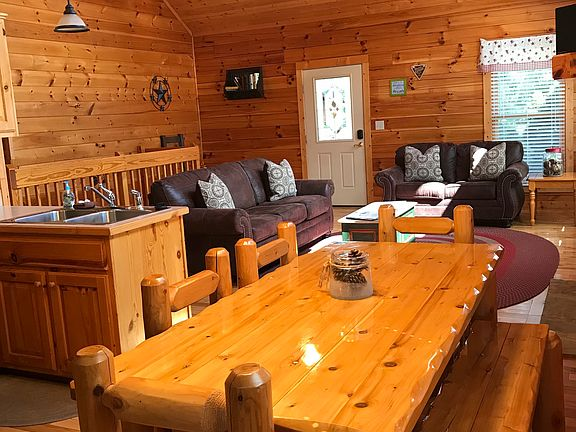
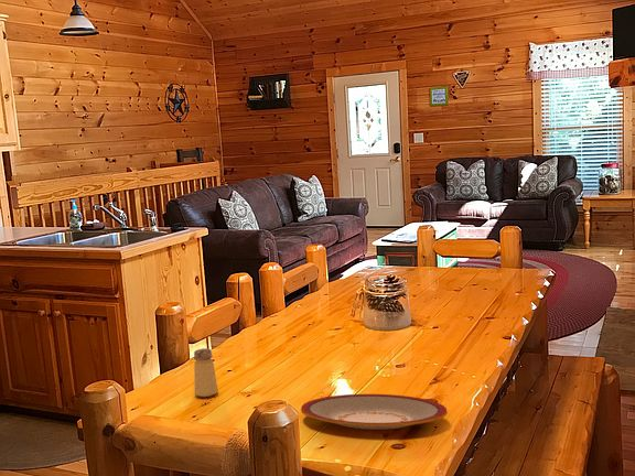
+ plate [300,393,449,431]
+ saltshaker [193,347,219,398]
